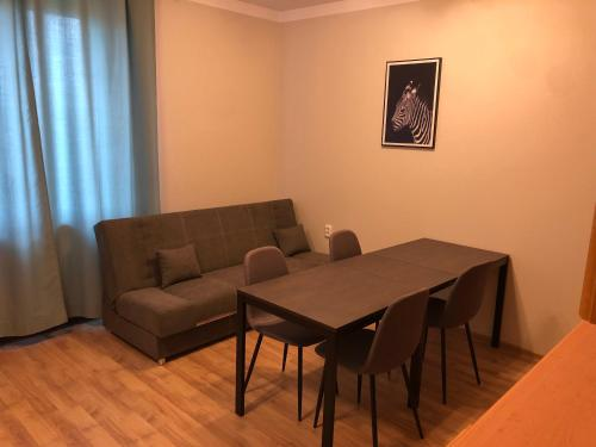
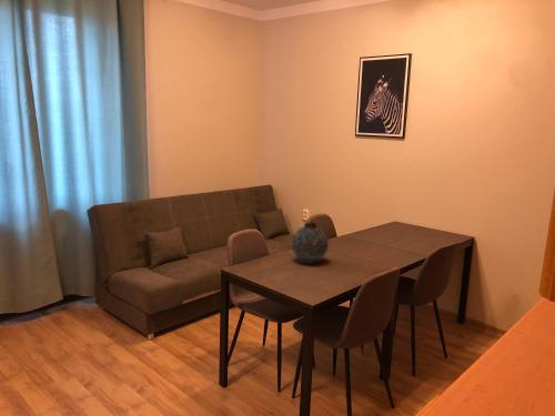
+ snuff bottle [291,220,330,265]
